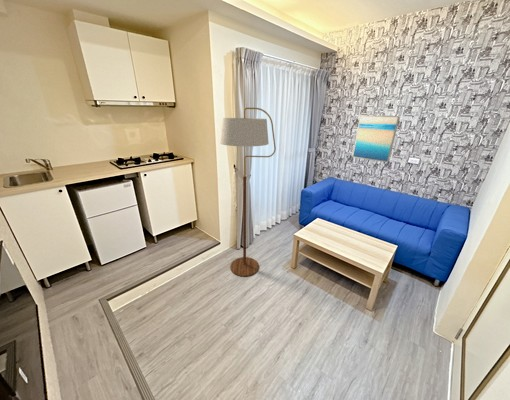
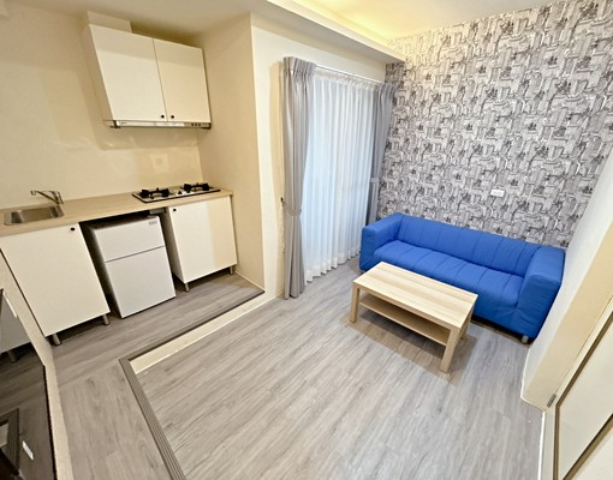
- wall art [352,115,401,163]
- floor lamp [219,107,277,278]
